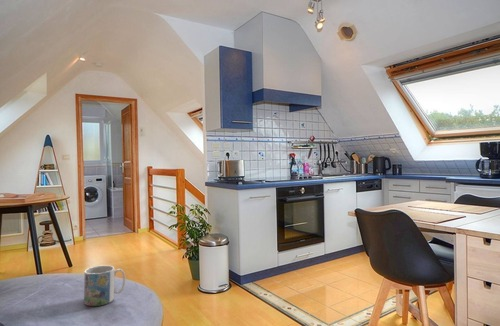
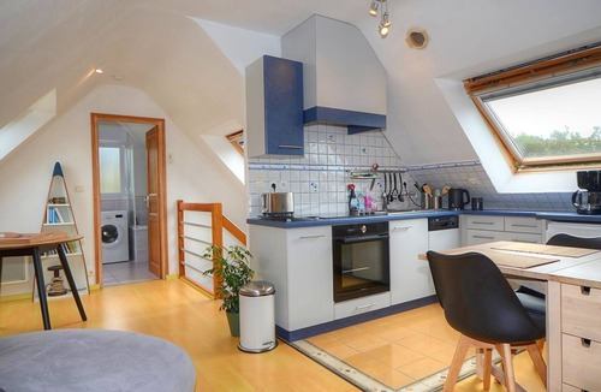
- mug [83,265,126,307]
